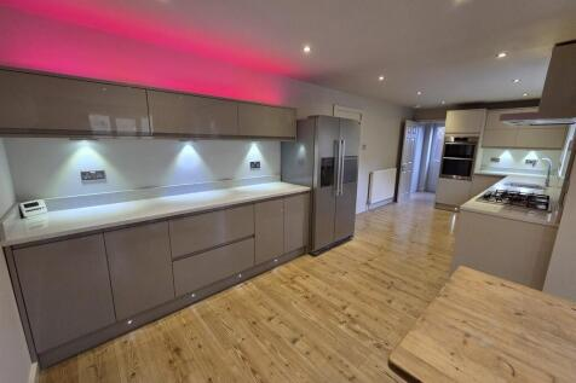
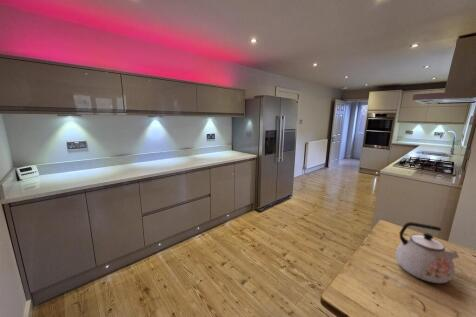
+ kettle [395,221,460,284]
